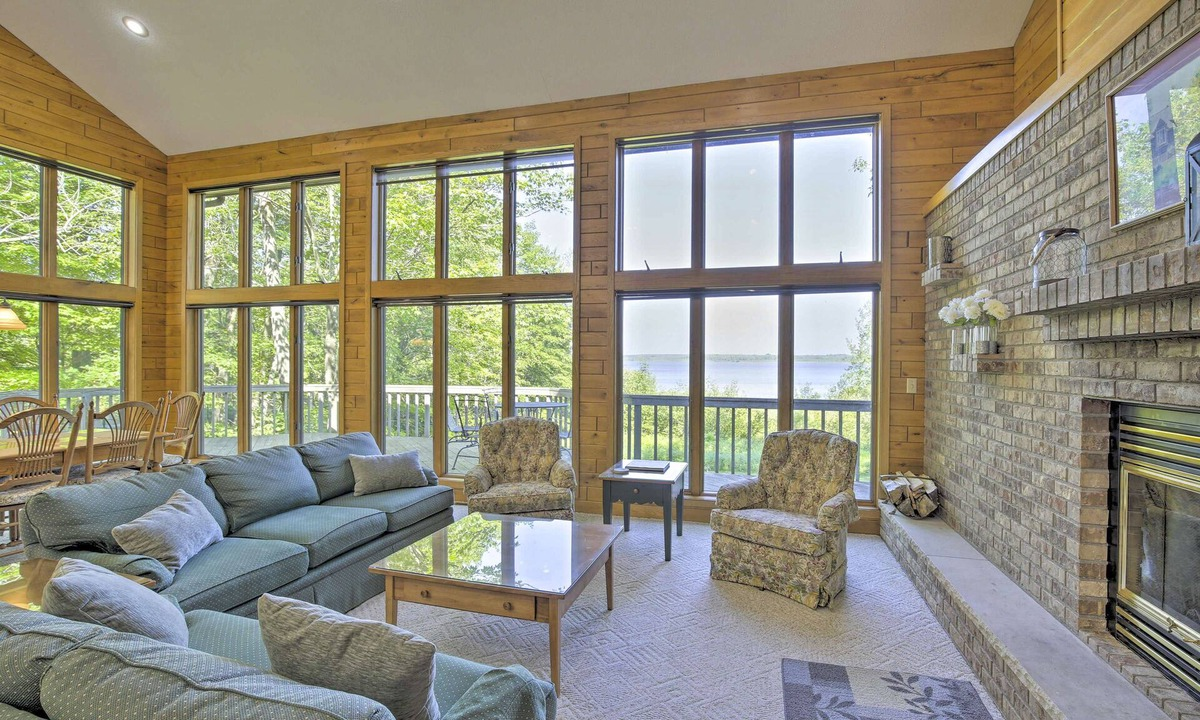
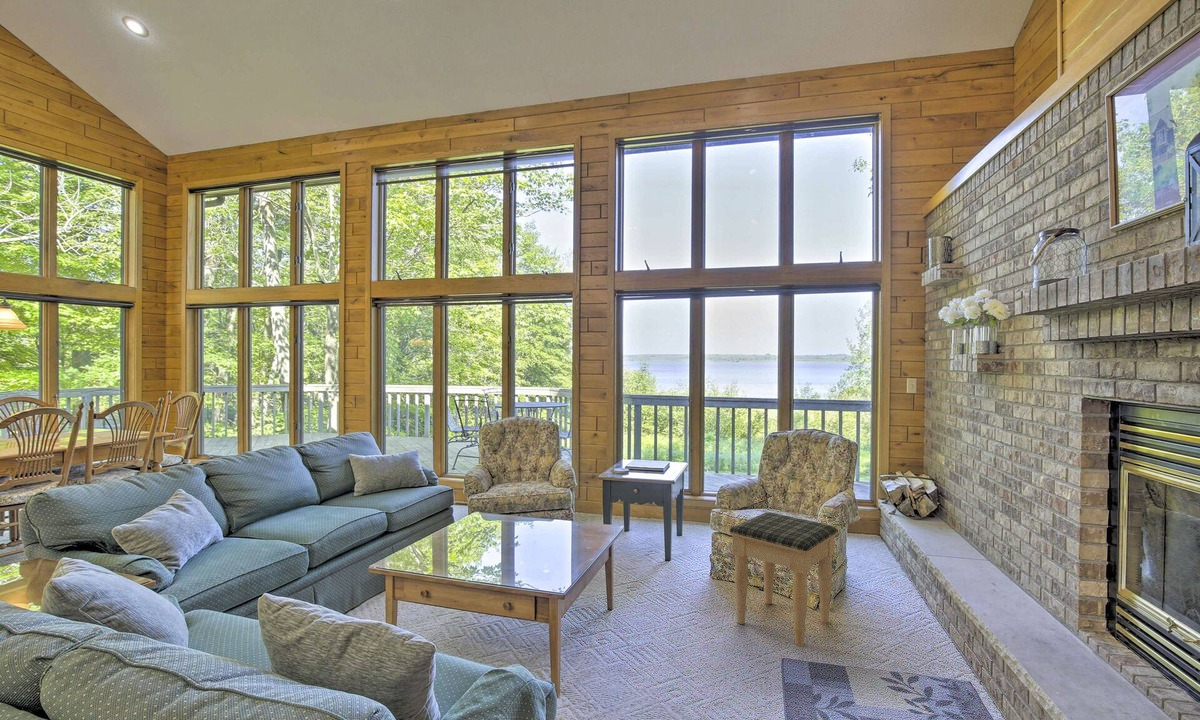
+ footstool [728,511,839,647]
